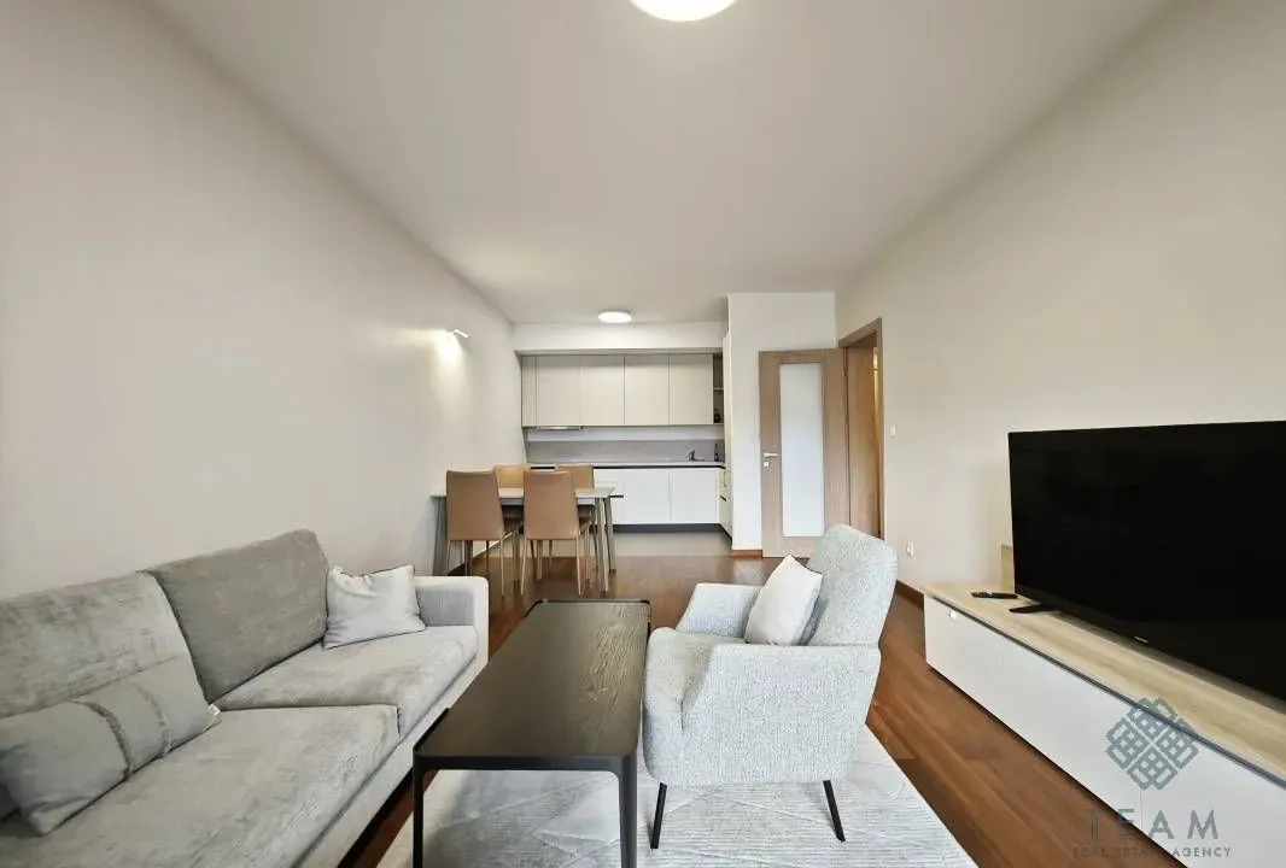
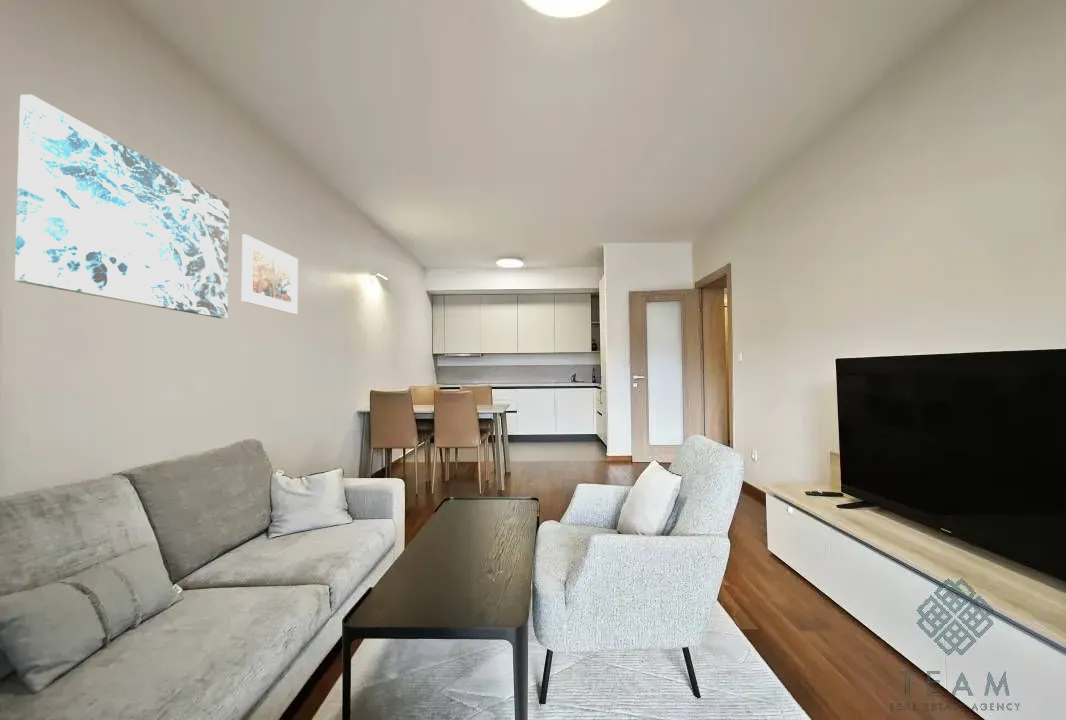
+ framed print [241,234,299,315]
+ wall art [14,94,230,319]
